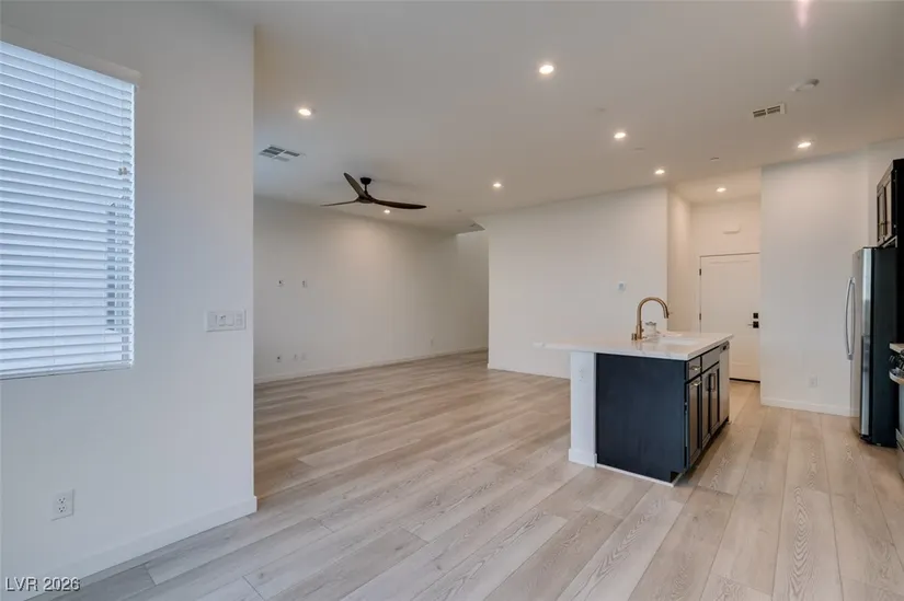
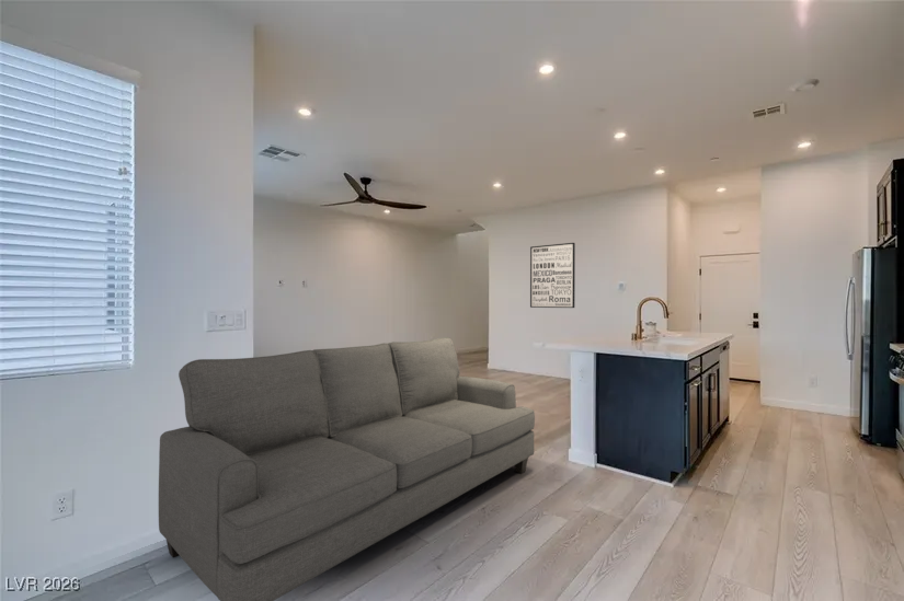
+ wall art [529,242,576,309]
+ sofa [158,336,536,601]
